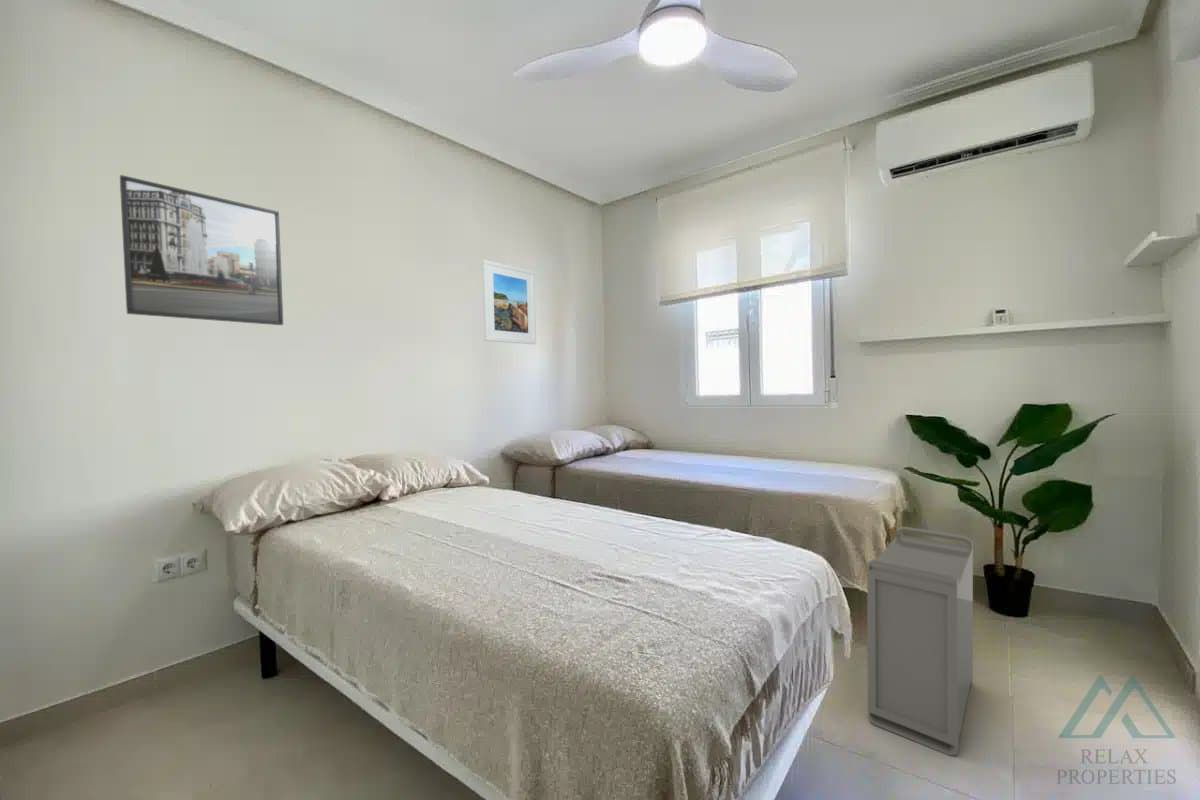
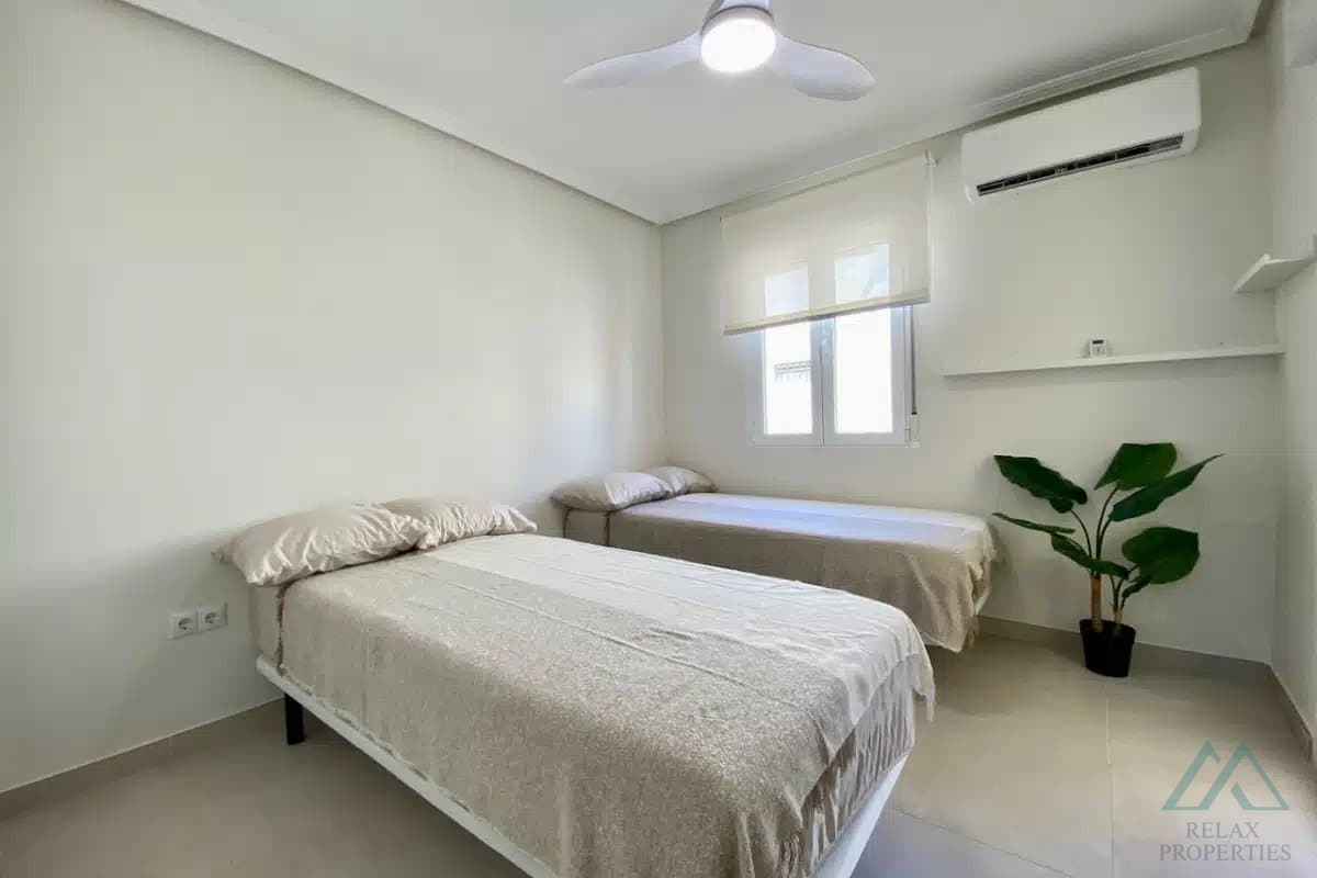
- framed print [481,259,537,345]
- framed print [119,174,284,326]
- storage bin [866,525,974,757]
